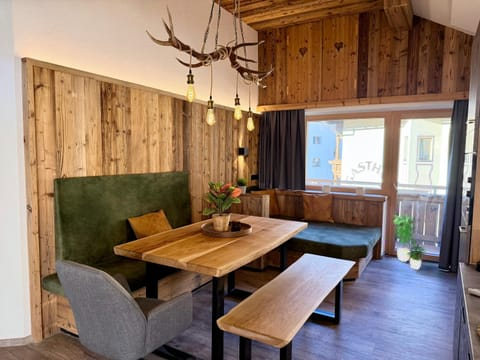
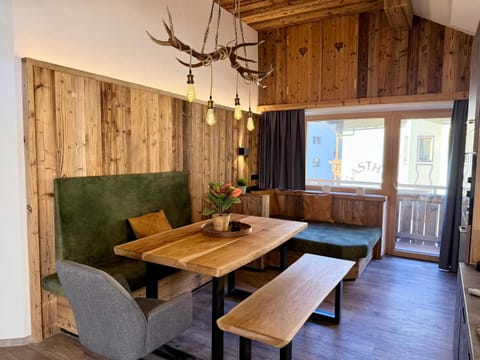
- potted plant [392,212,428,270]
